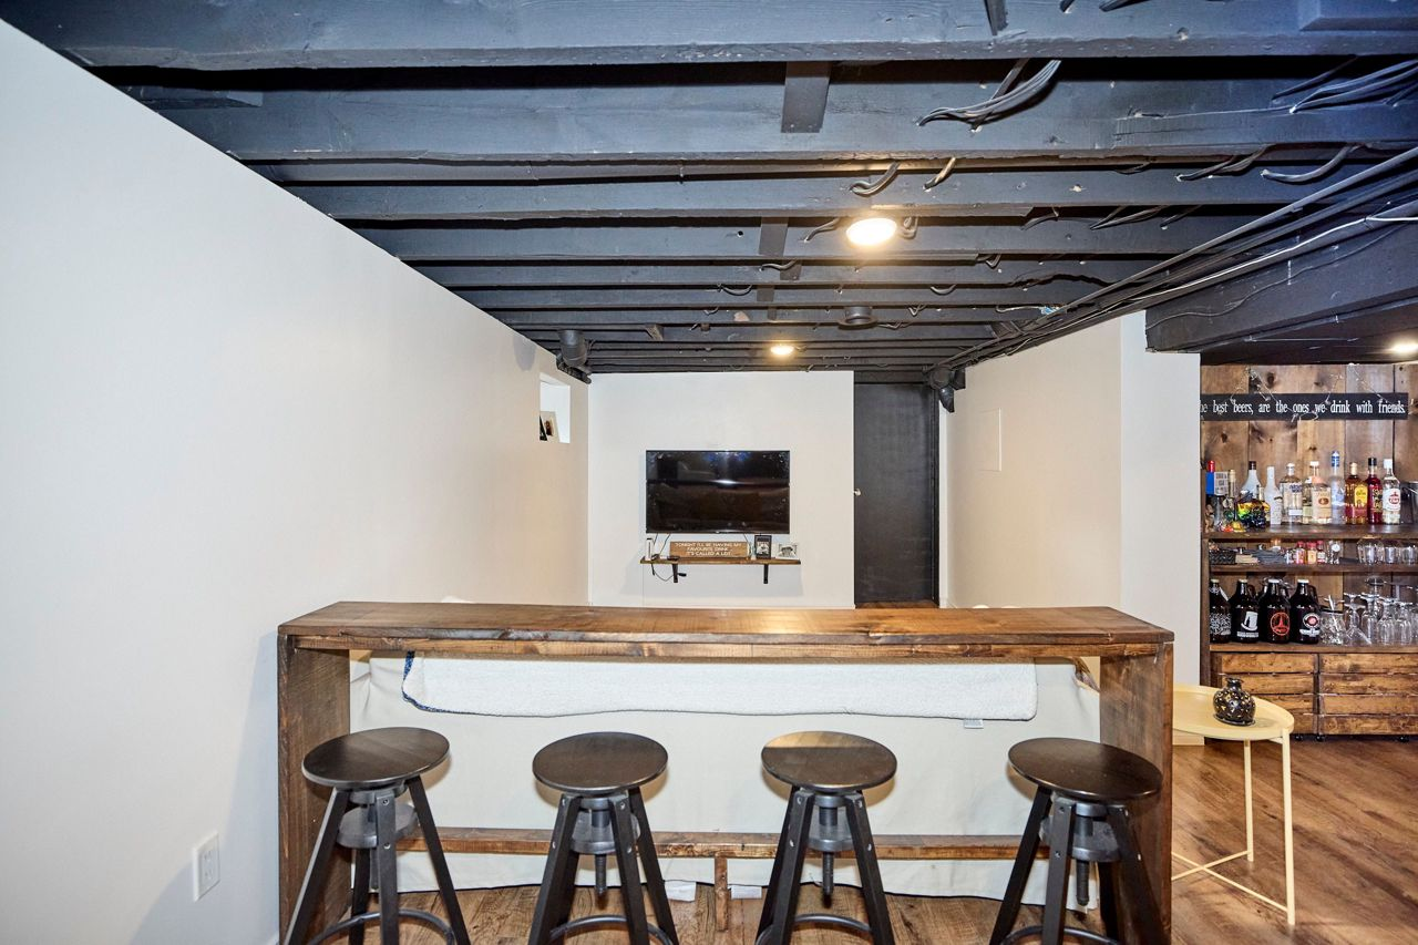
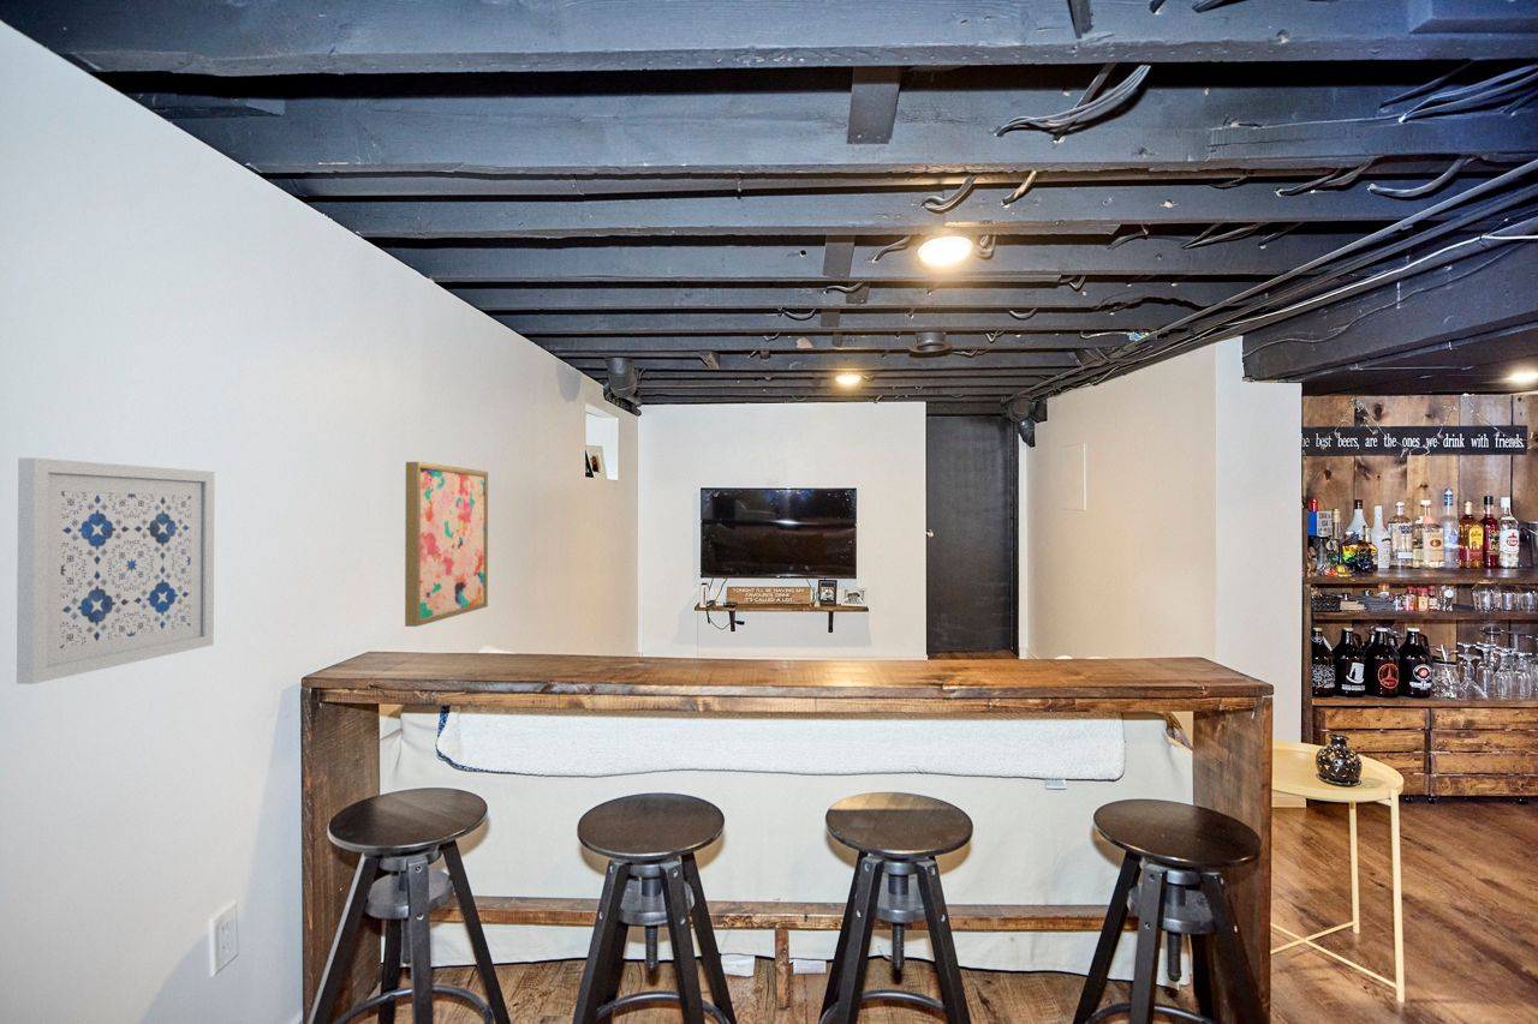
+ wall art [16,457,215,685]
+ wall art [404,461,489,628]
